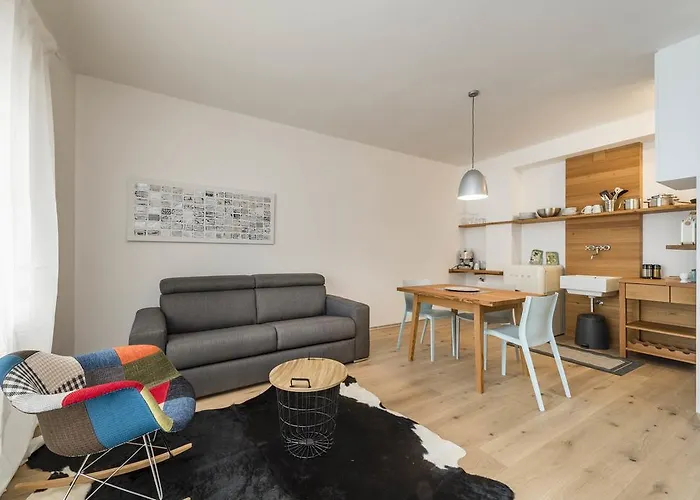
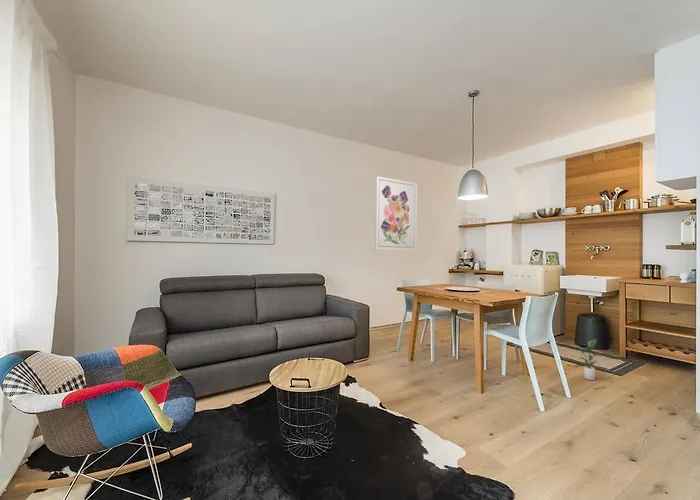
+ wall art [374,175,418,251]
+ potted plant [577,338,603,381]
